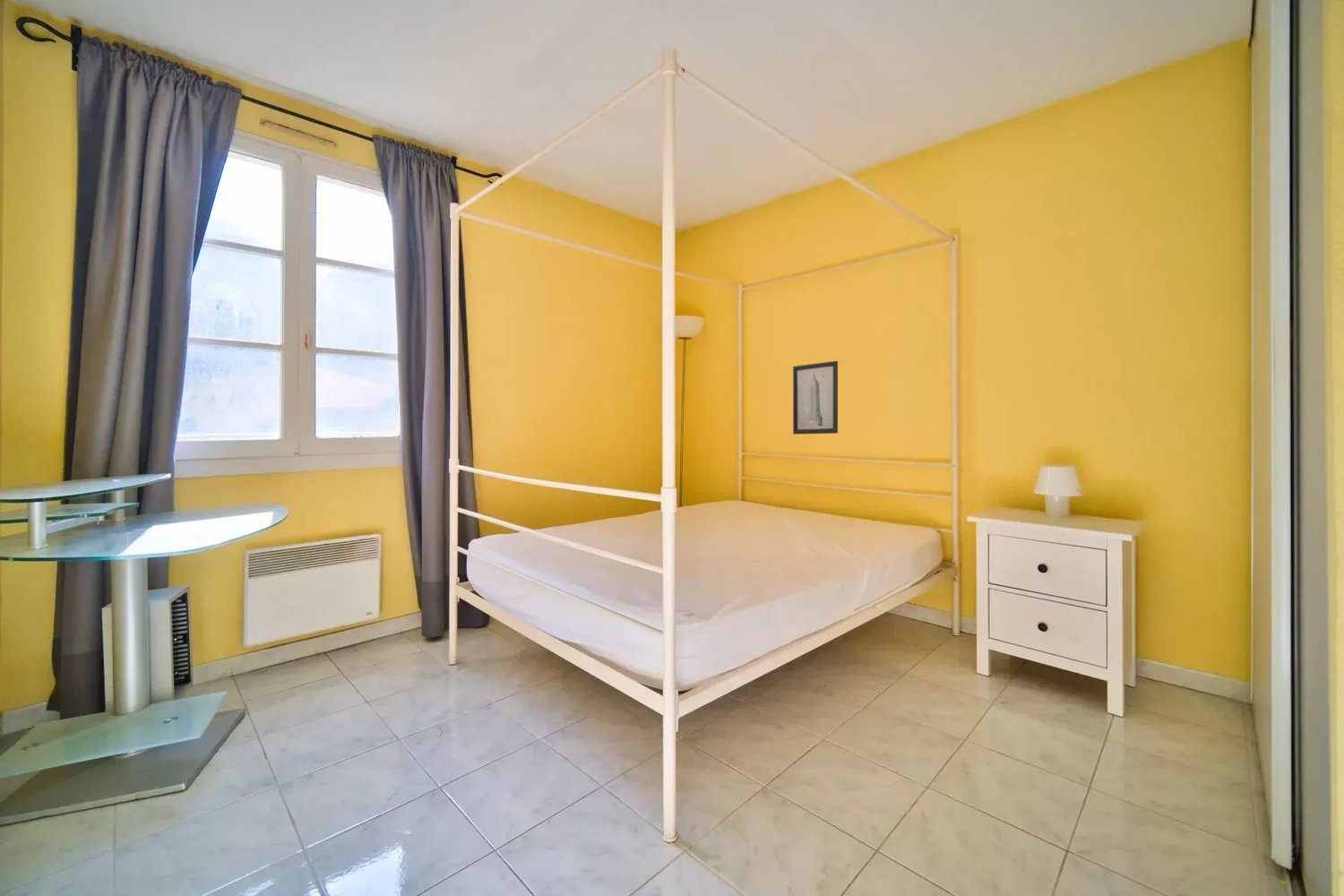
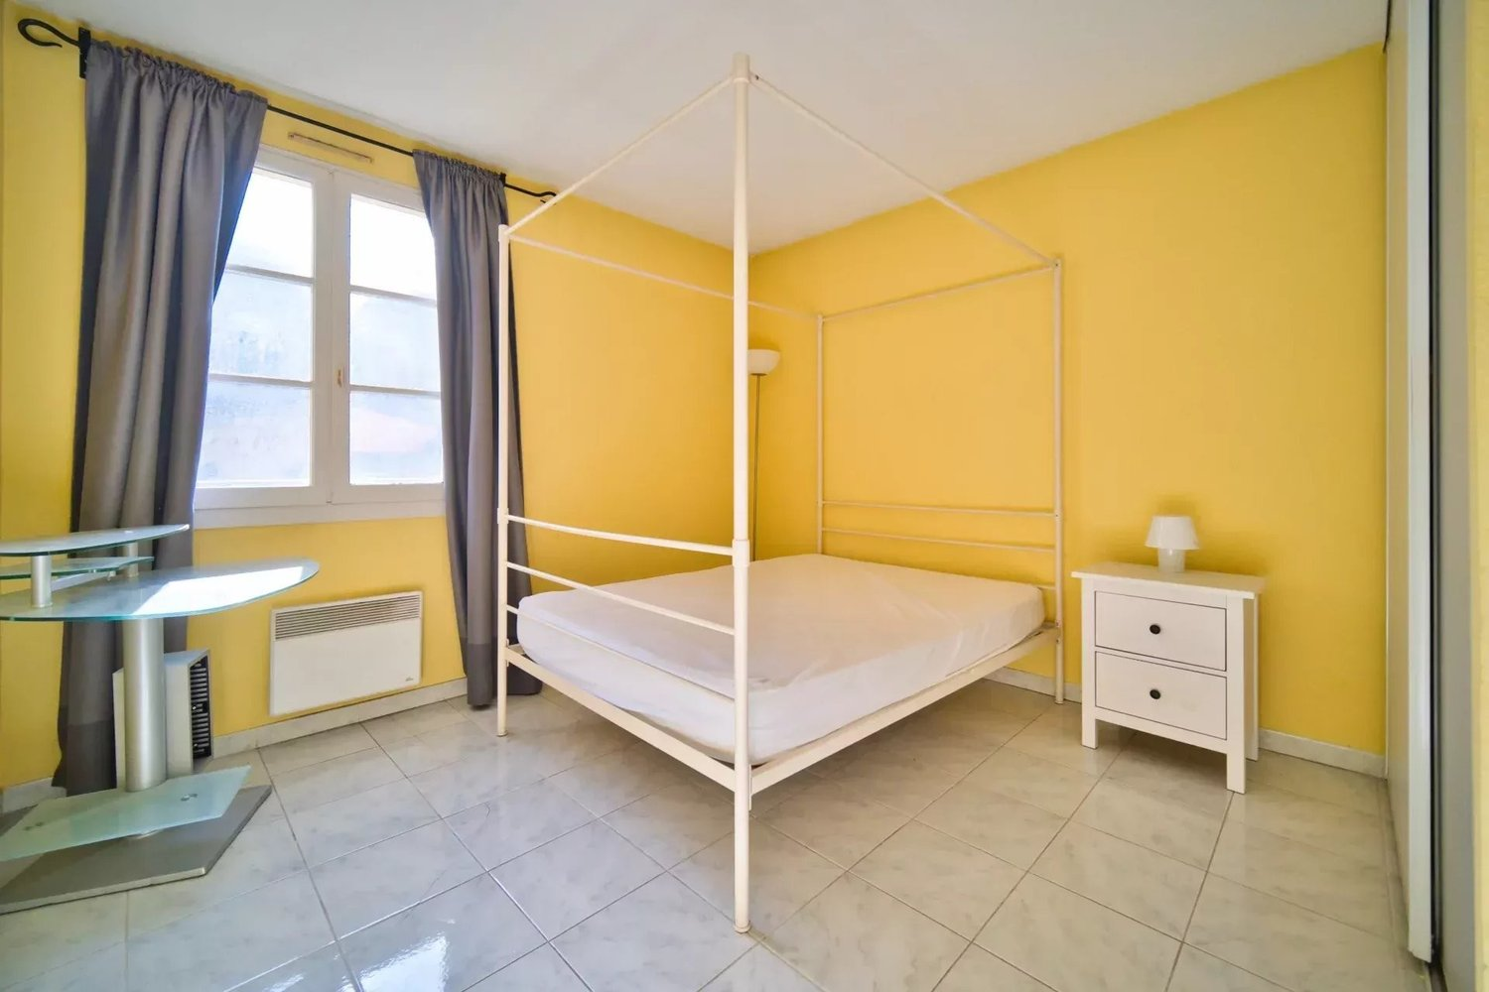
- wall art [792,360,839,435]
